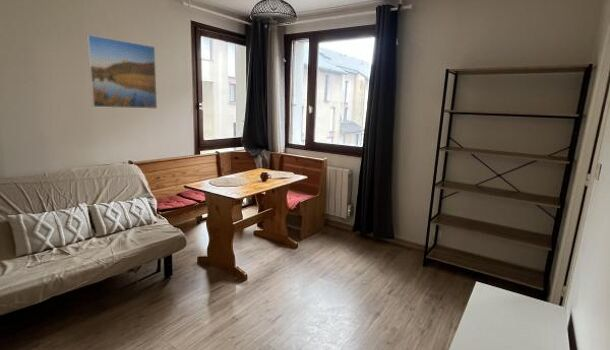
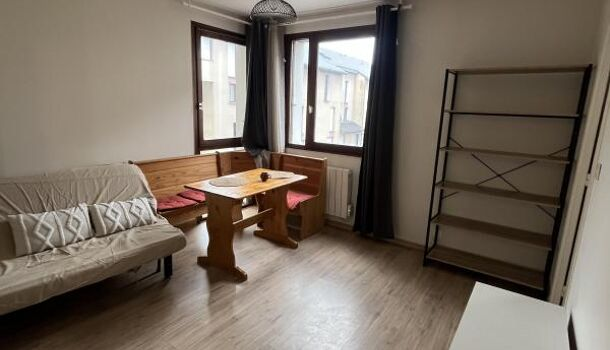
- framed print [86,34,158,110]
